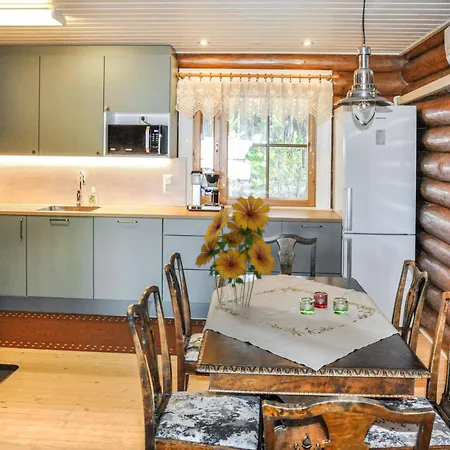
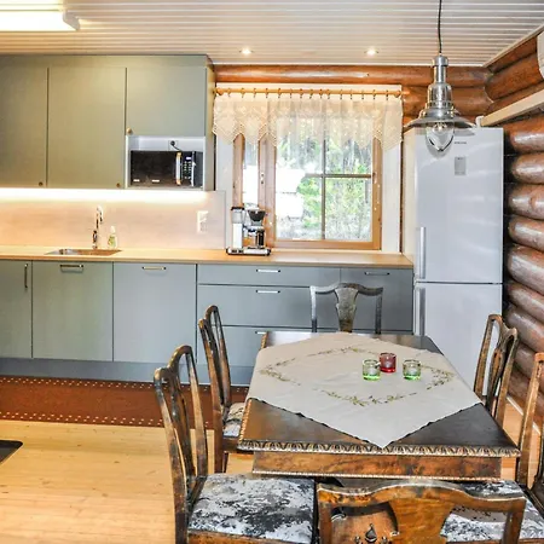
- flower bouquet [194,194,276,308]
